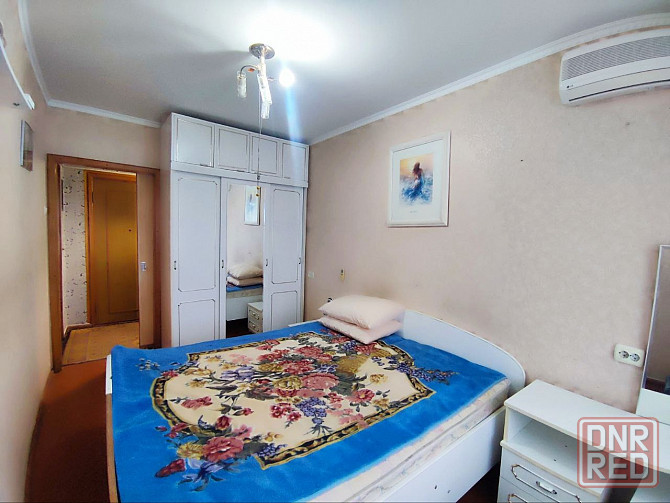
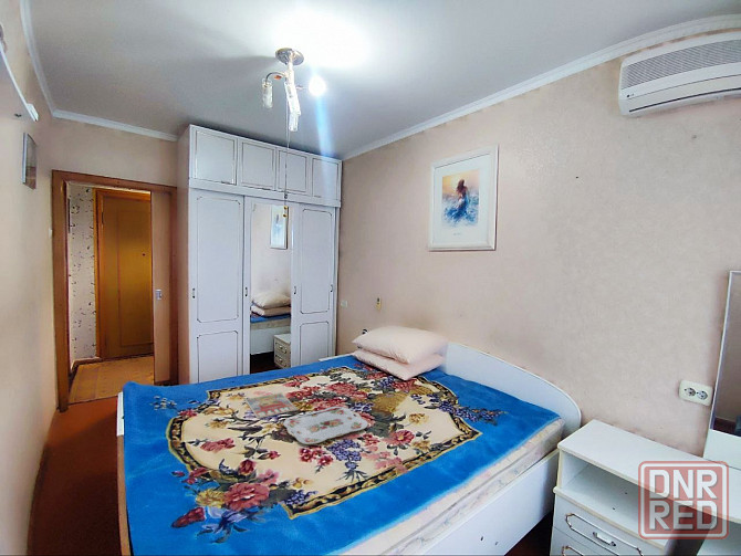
+ magazine [243,391,299,419]
+ serving tray [282,406,368,445]
